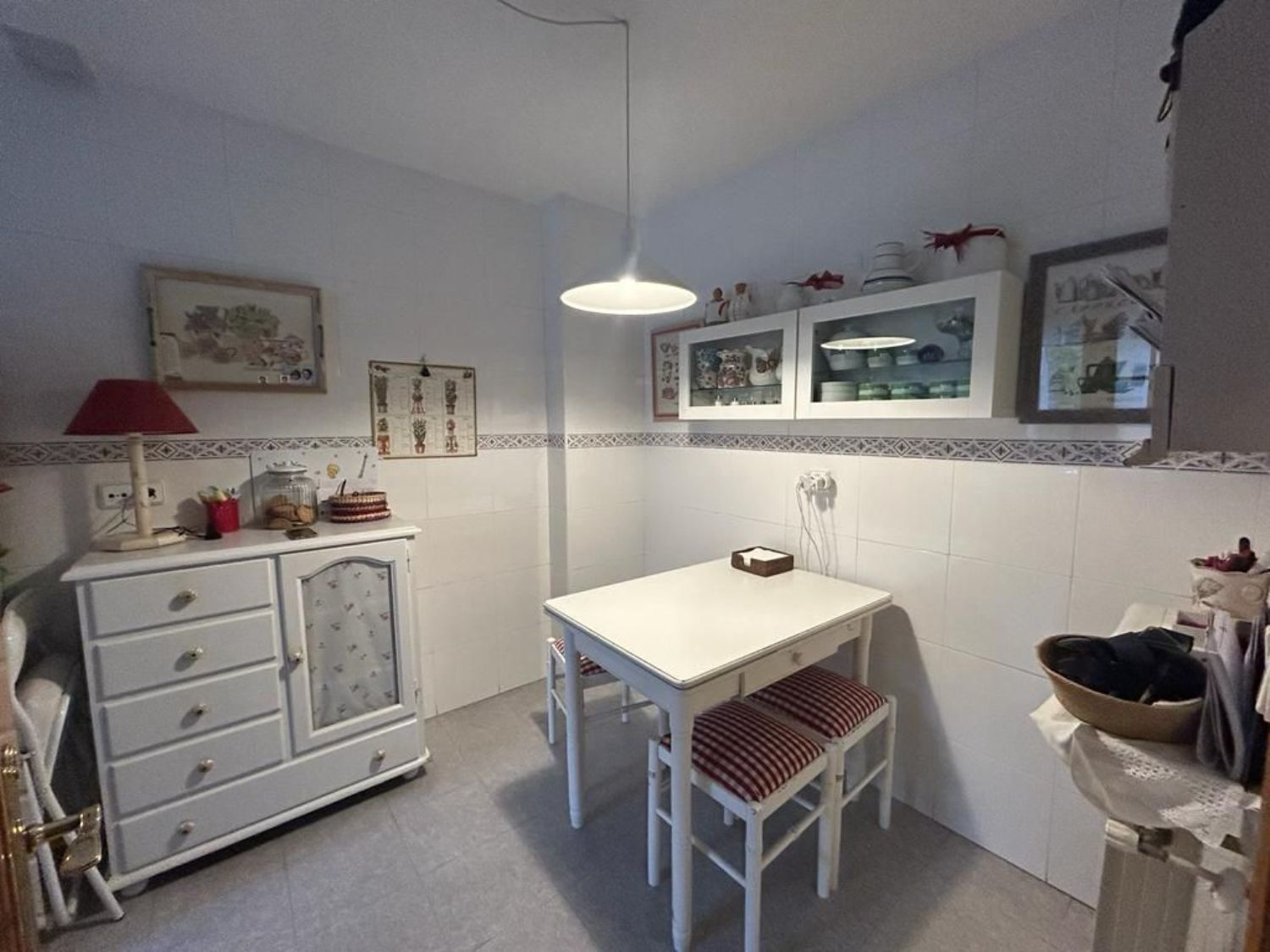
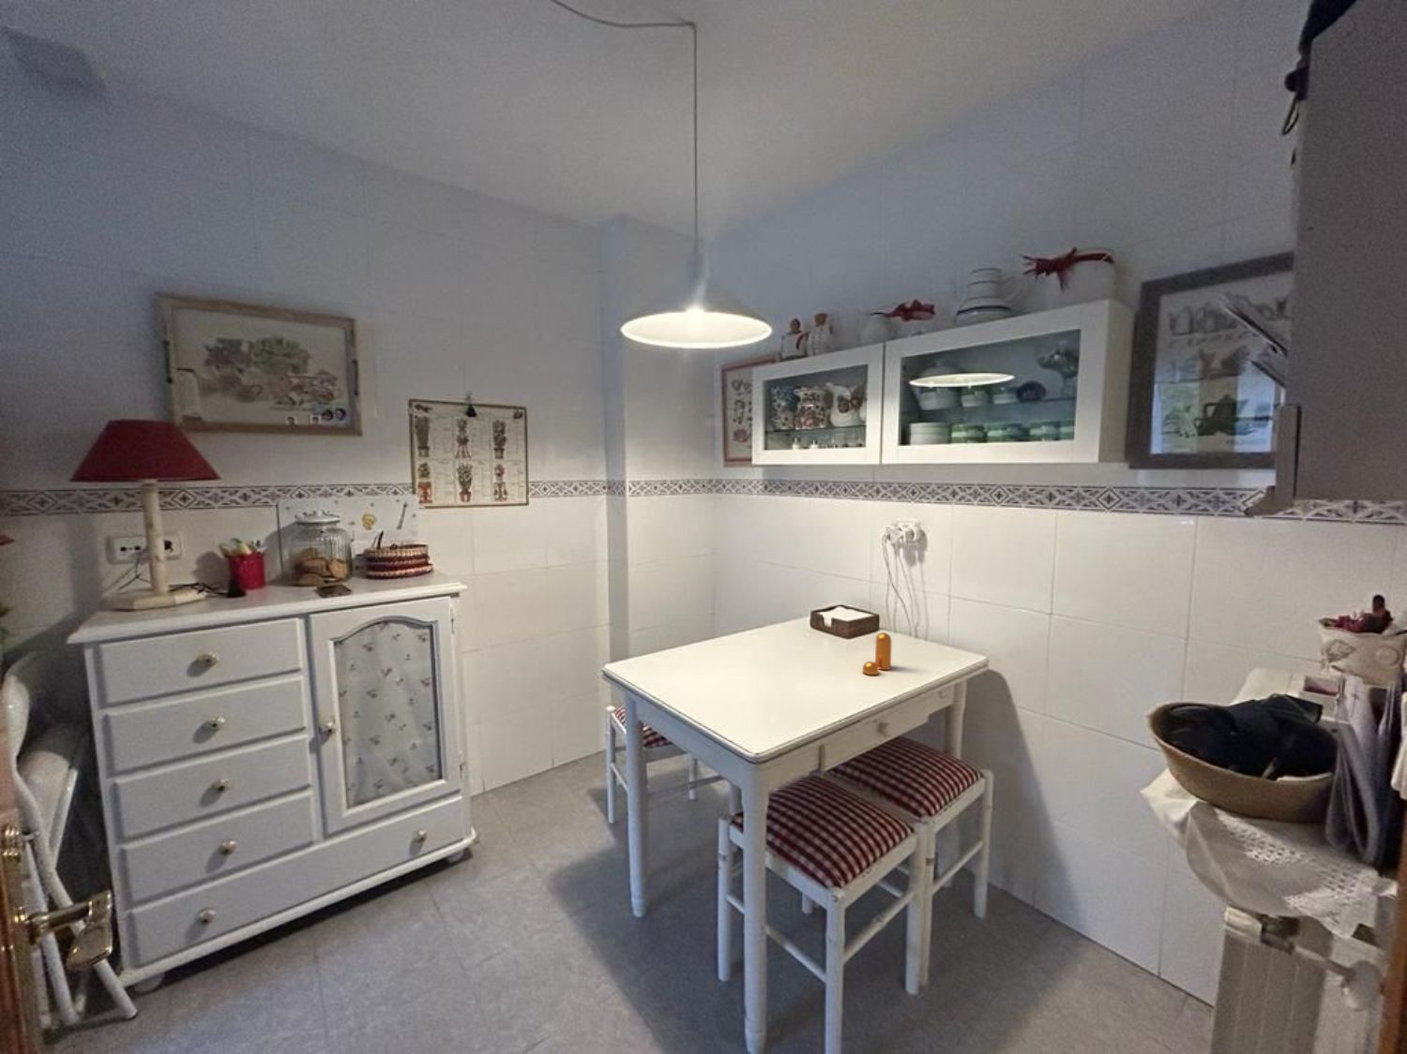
+ pepper shaker [862,631,893,675]
